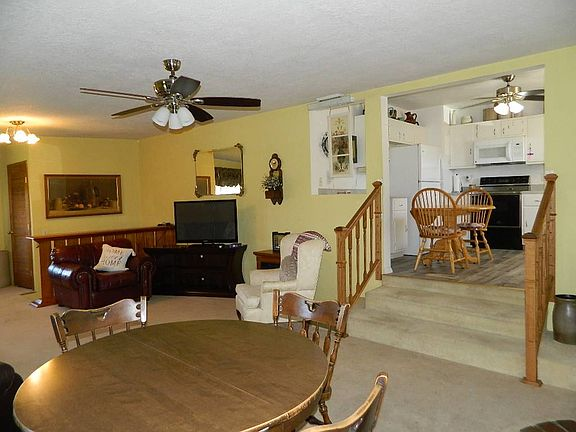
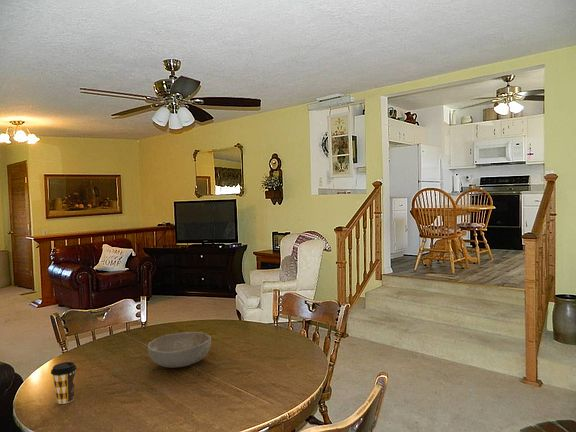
+ coffee cup [50,361,78,405]
+ bowl [147,331,212,368]
